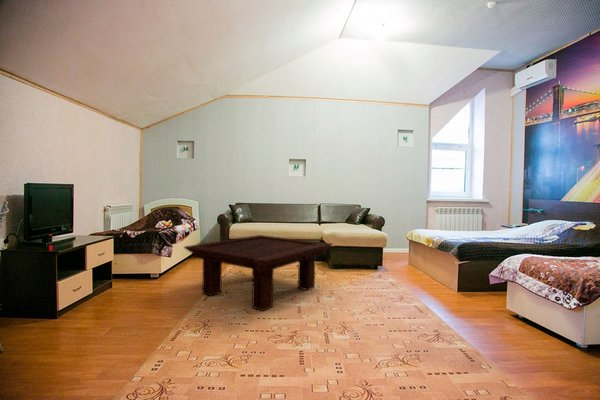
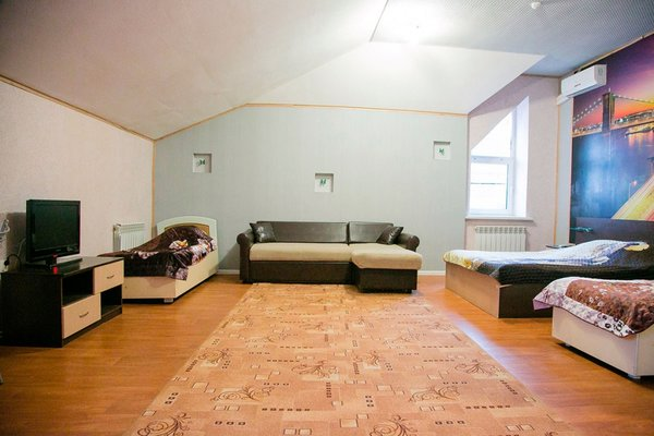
- coffee table [183,234,333,312]
